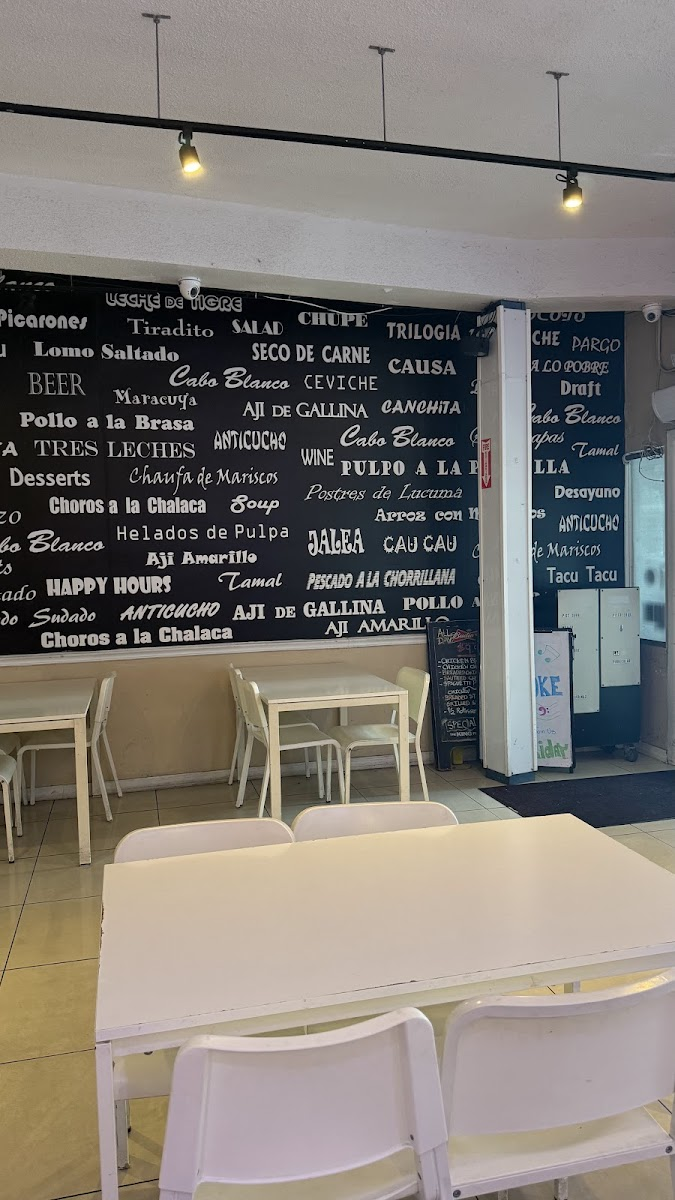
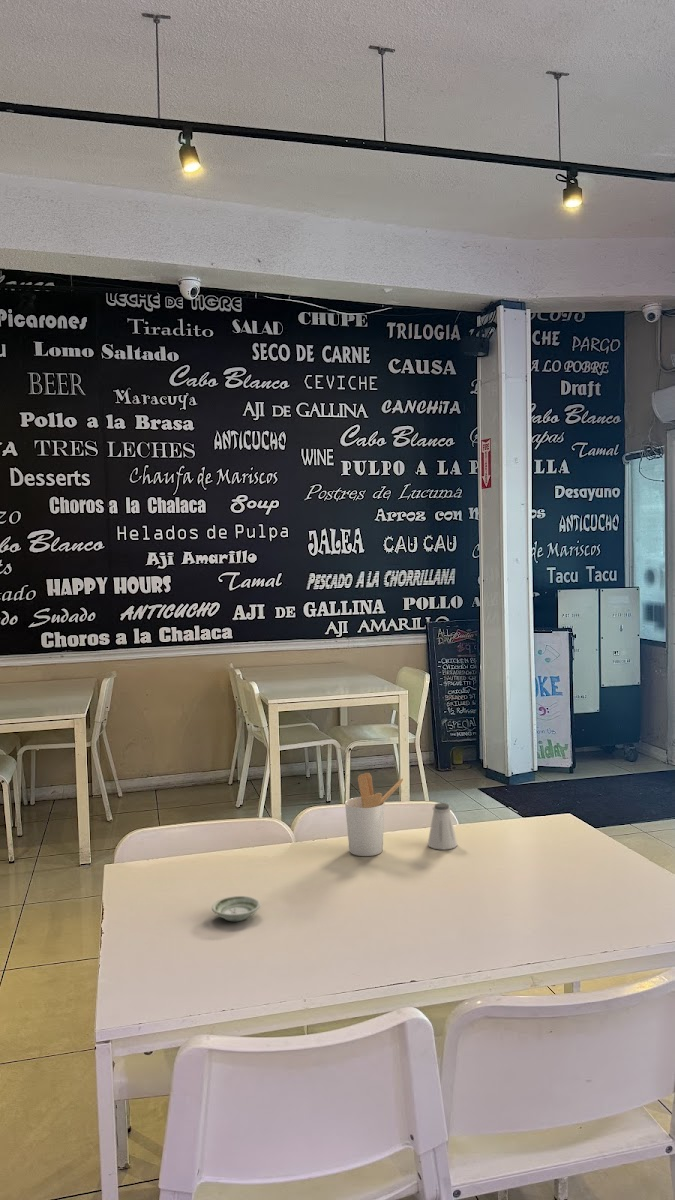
+ saucer [211,895,261,922]
+ saltshaker [427,802,458,851]
+ utensil holder [344,772,404,857]
